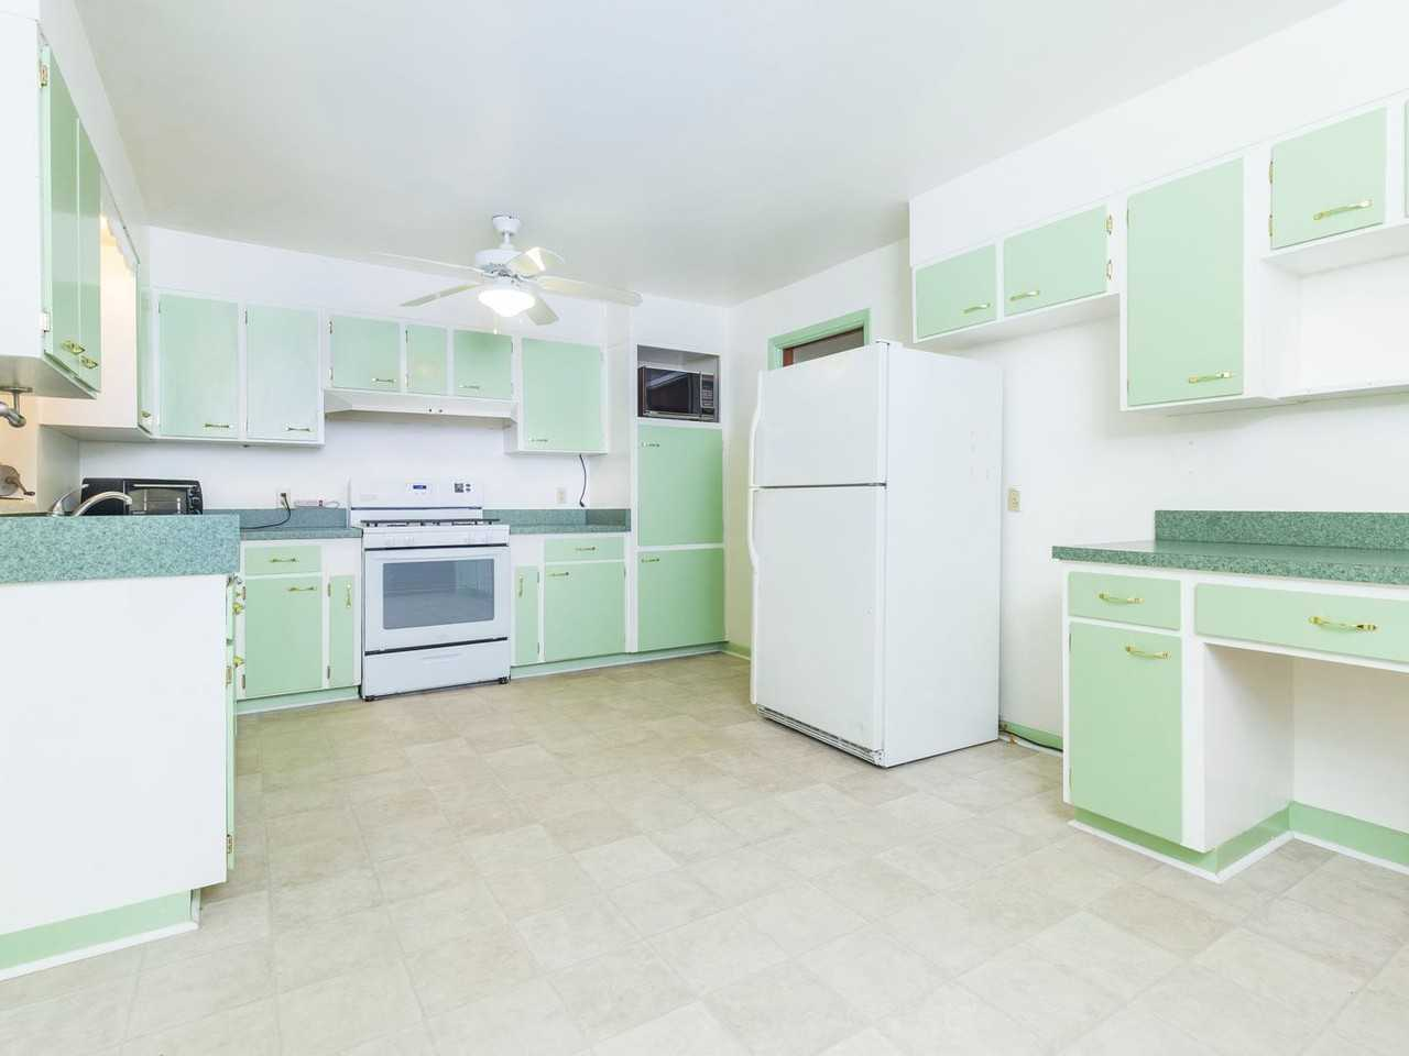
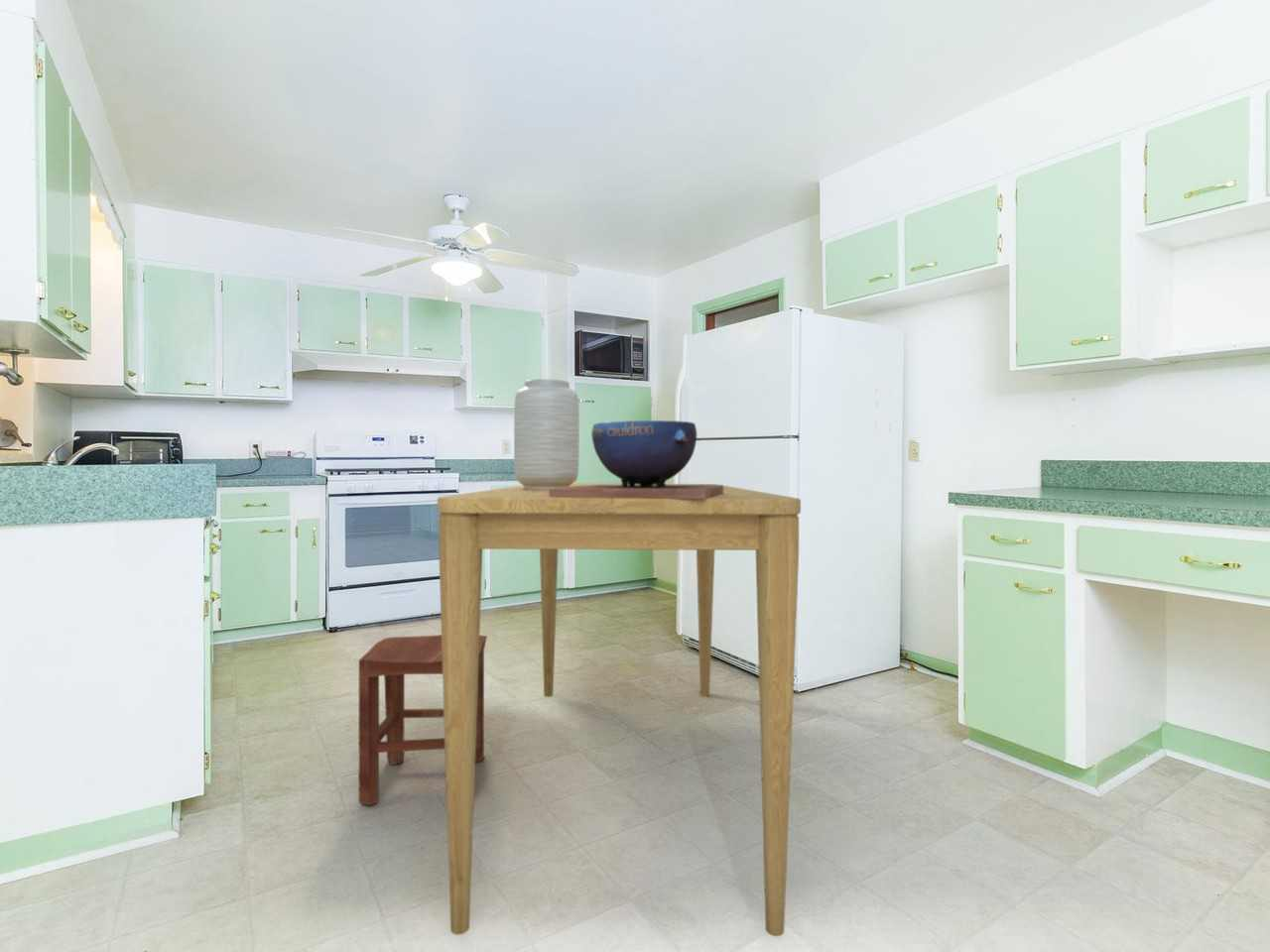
+ vase [513,378,580,490]
+ stool [358,634,488,806]
+ decorative bowl [550,419,724,499]
+ dining table [437,483,802,937]
